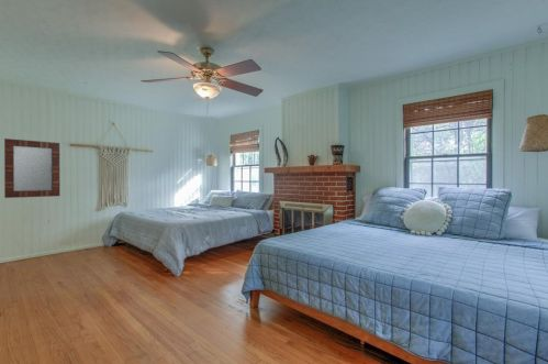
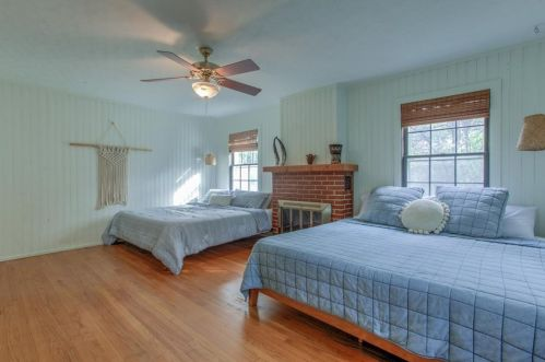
- home mirror [3,137,61,199]
